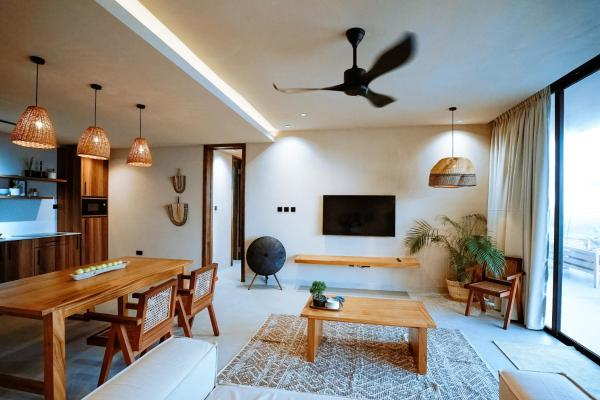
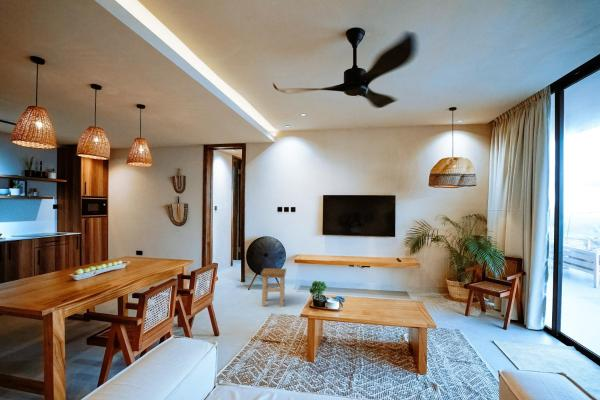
+ stool [260,267,287,308]
